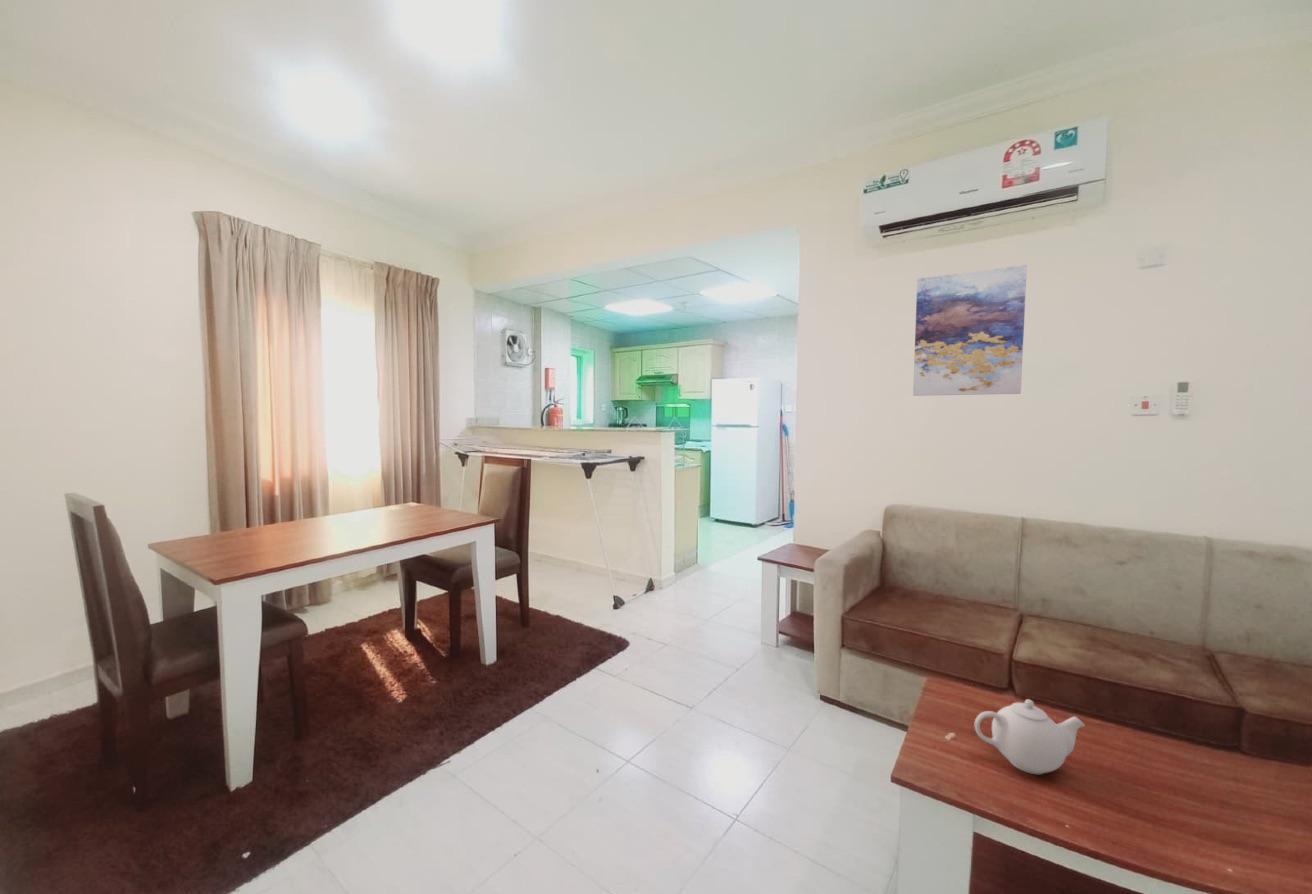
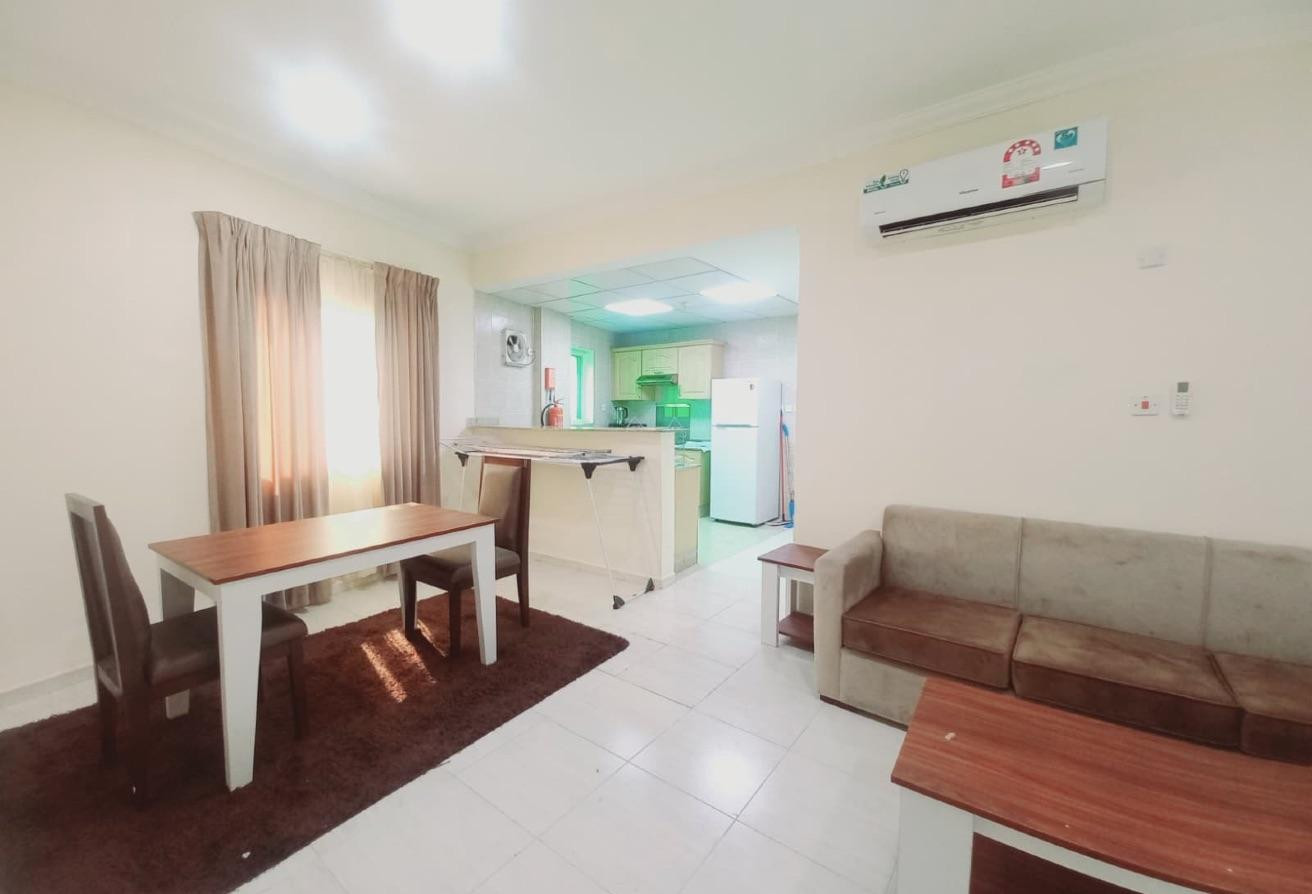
- teapot [974,698,1086,775]
- wall art [912,264,1028,397]
